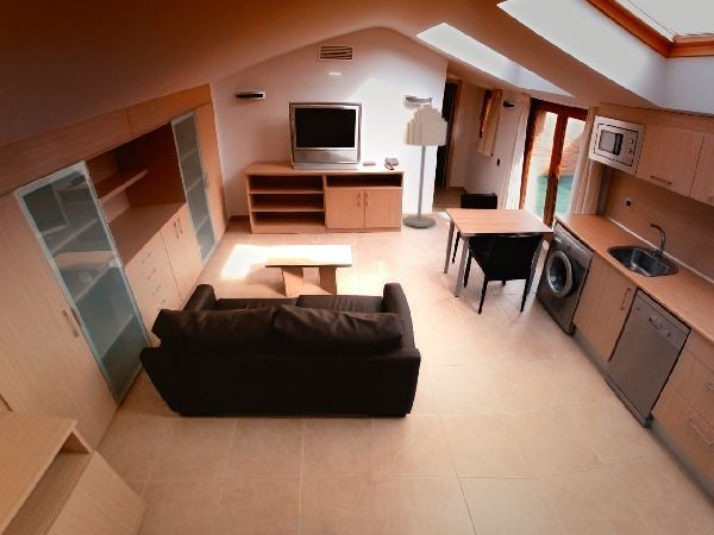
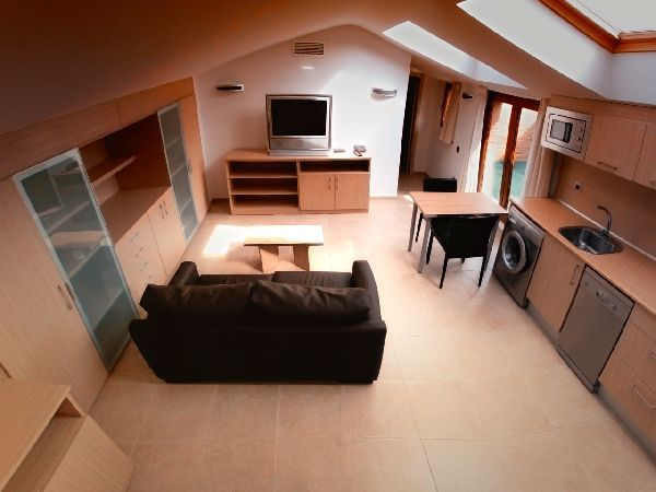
- floor lamp [401,103,449,228]
